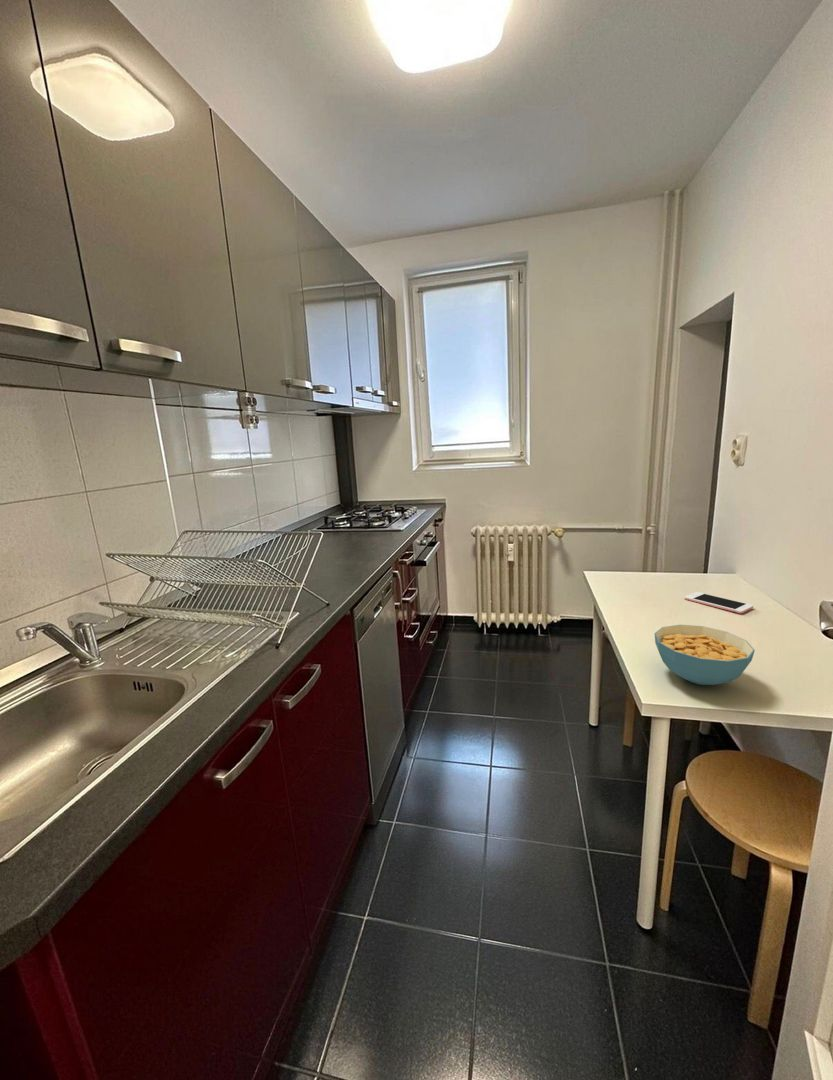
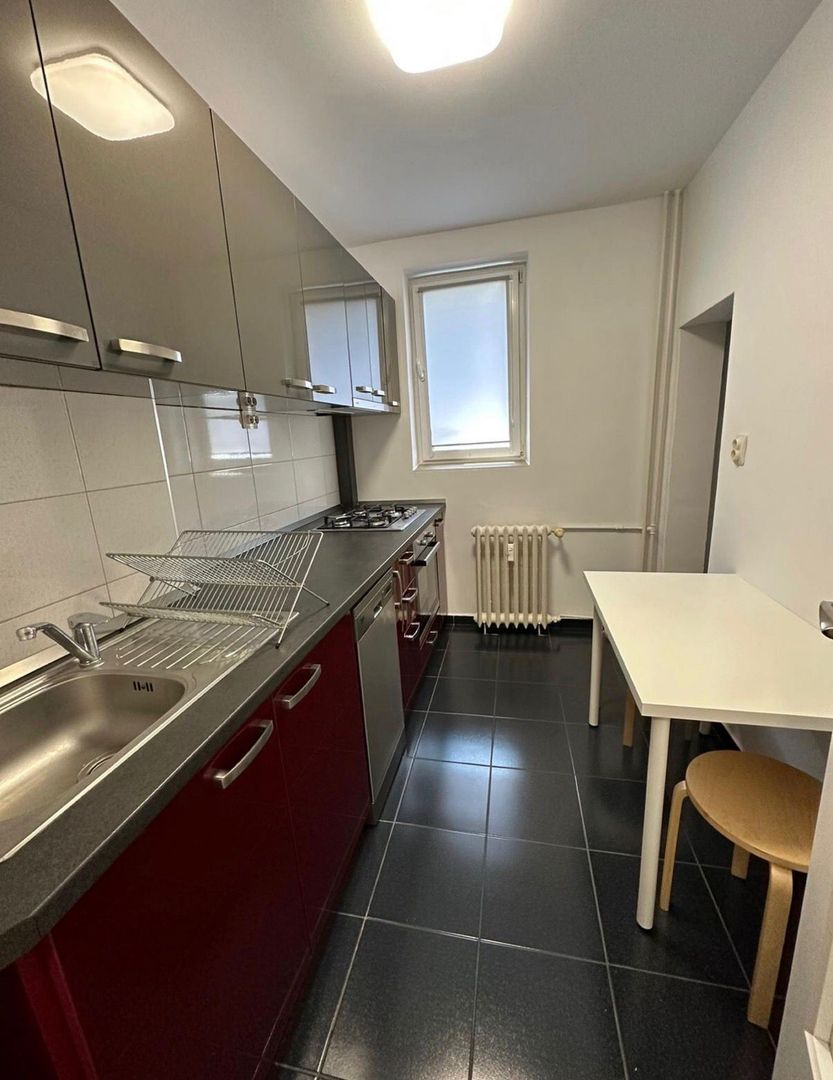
- cereal bowl [654,624,756,686]
- cell phone [683,591,754,614]
